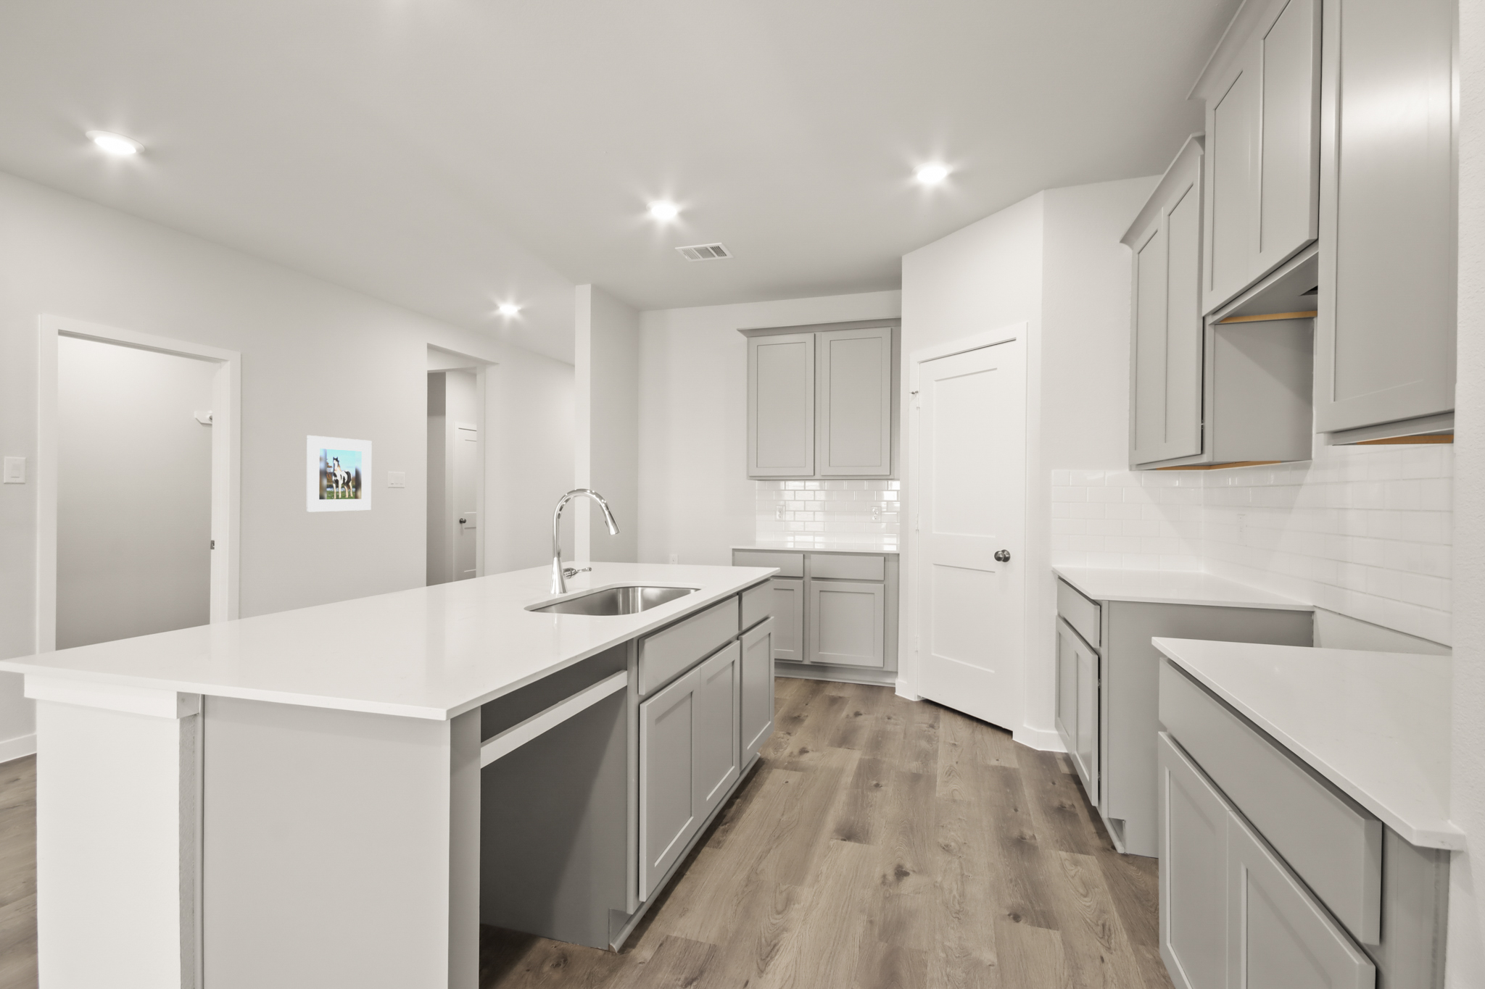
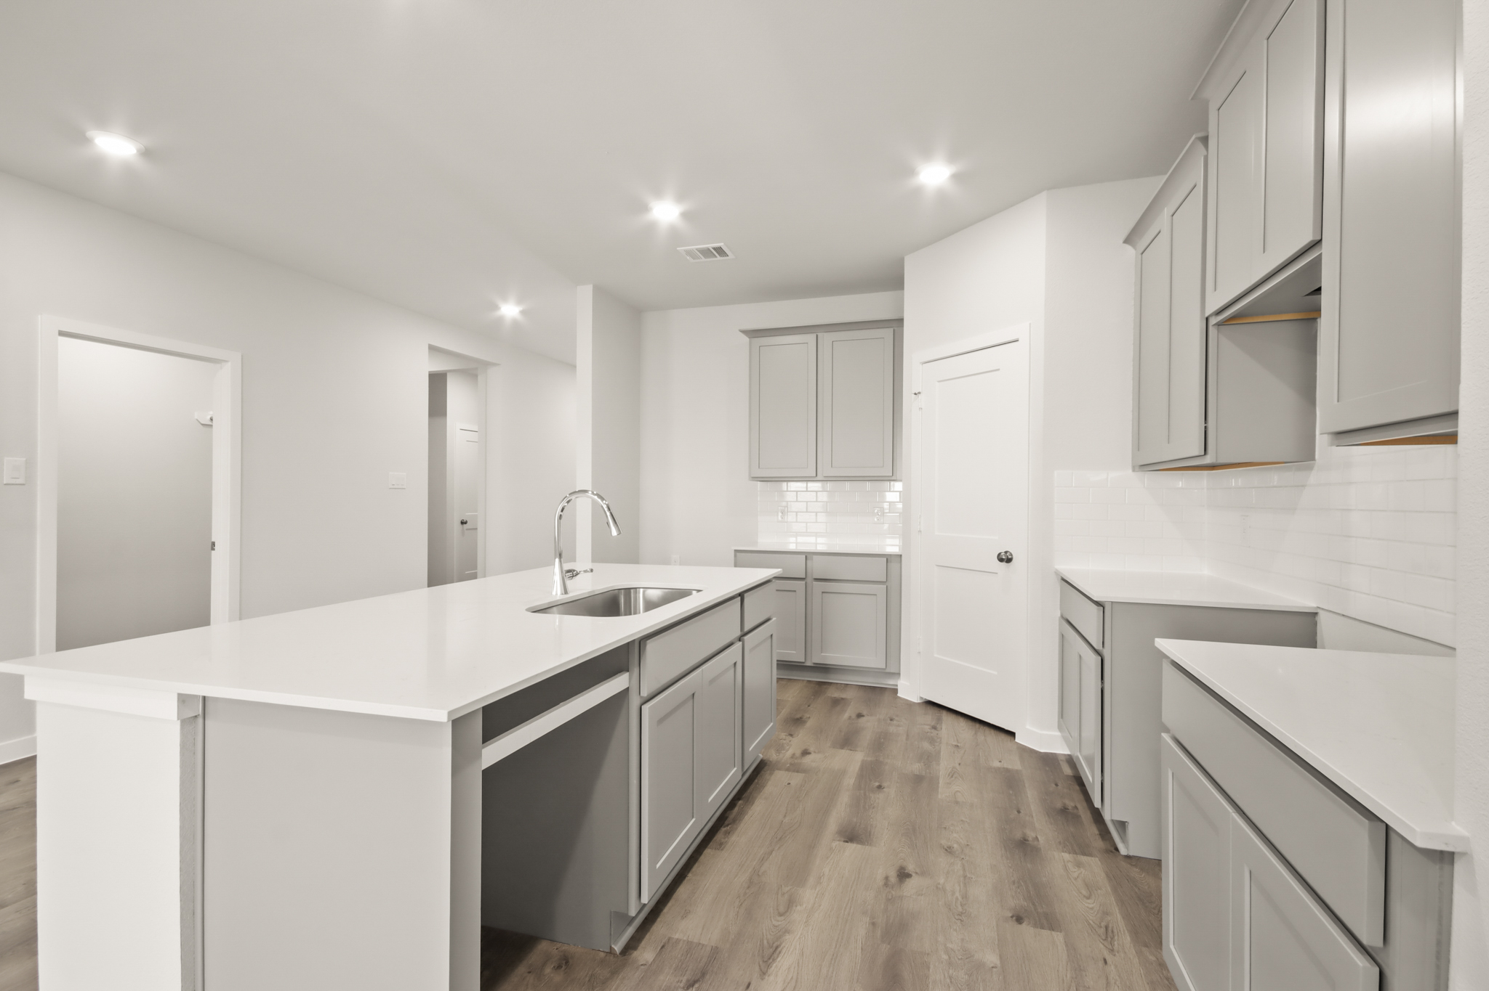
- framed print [305,435,372,513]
